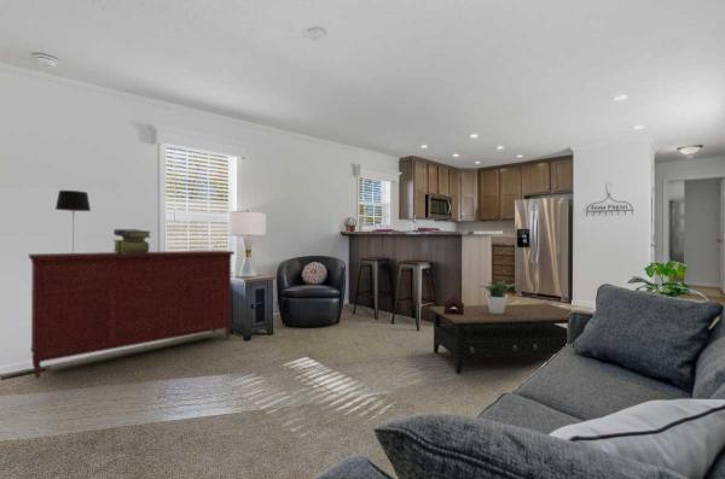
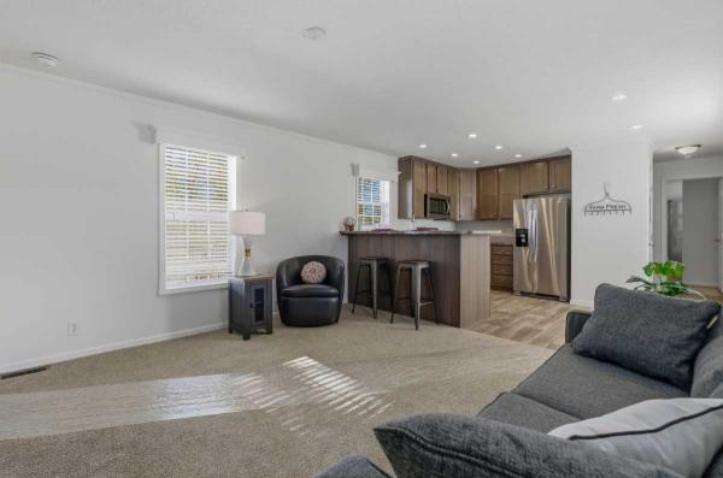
- table lamp [54,189,92,255]
- sideboard [28,250,236,380]
- decorative box [442,294,465,315]
- coffee table [428,303,574,375]
- stack of books [112,228,152,253]
- potted plant [478,280,522,314]
